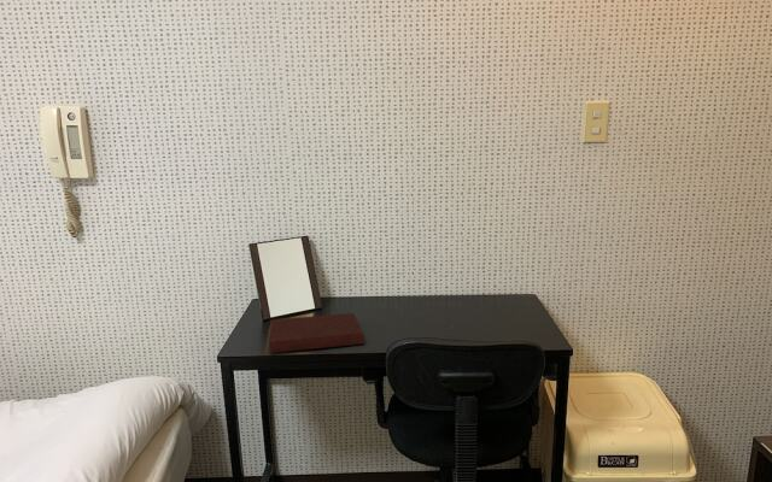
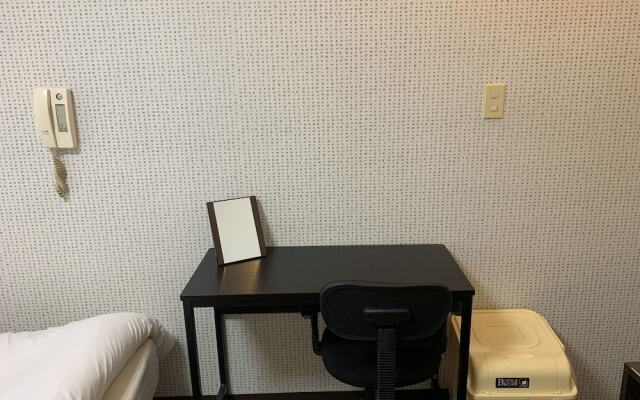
- notebook [269,312,365,354]
